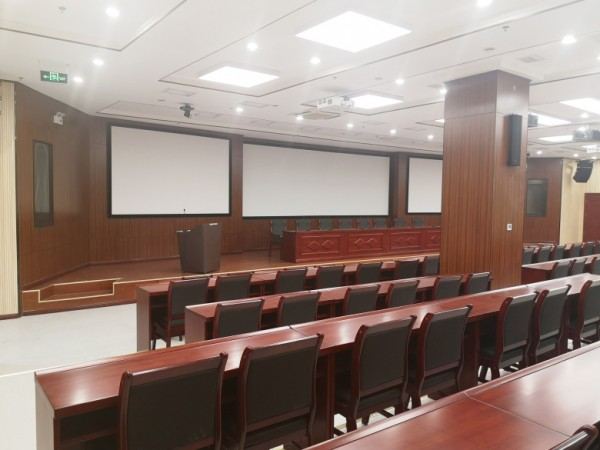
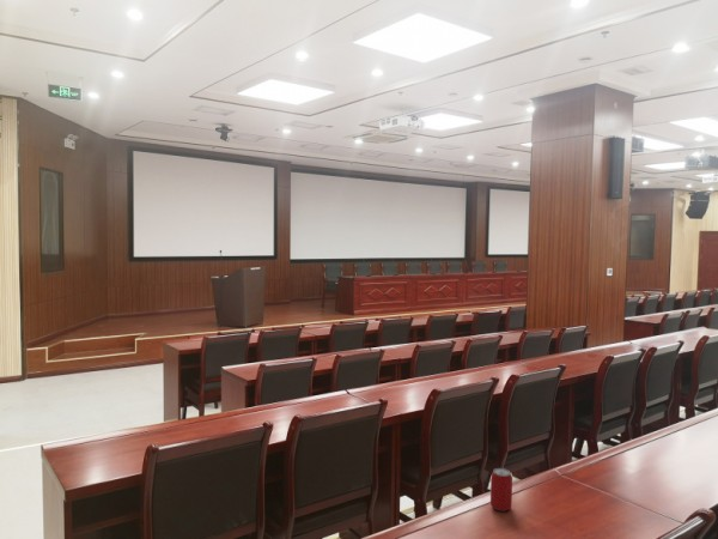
+ beverage can [489,467,513,511]
